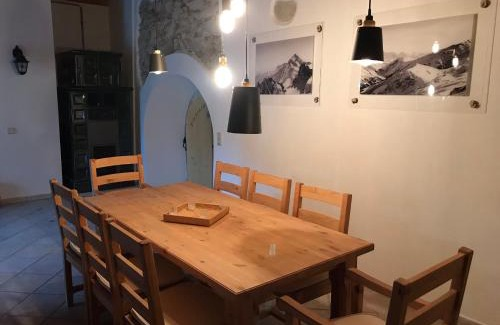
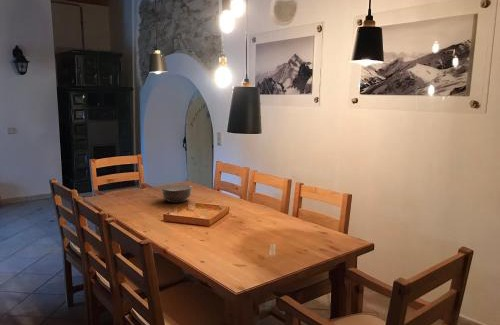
+ bowl [159,183,194,203]
